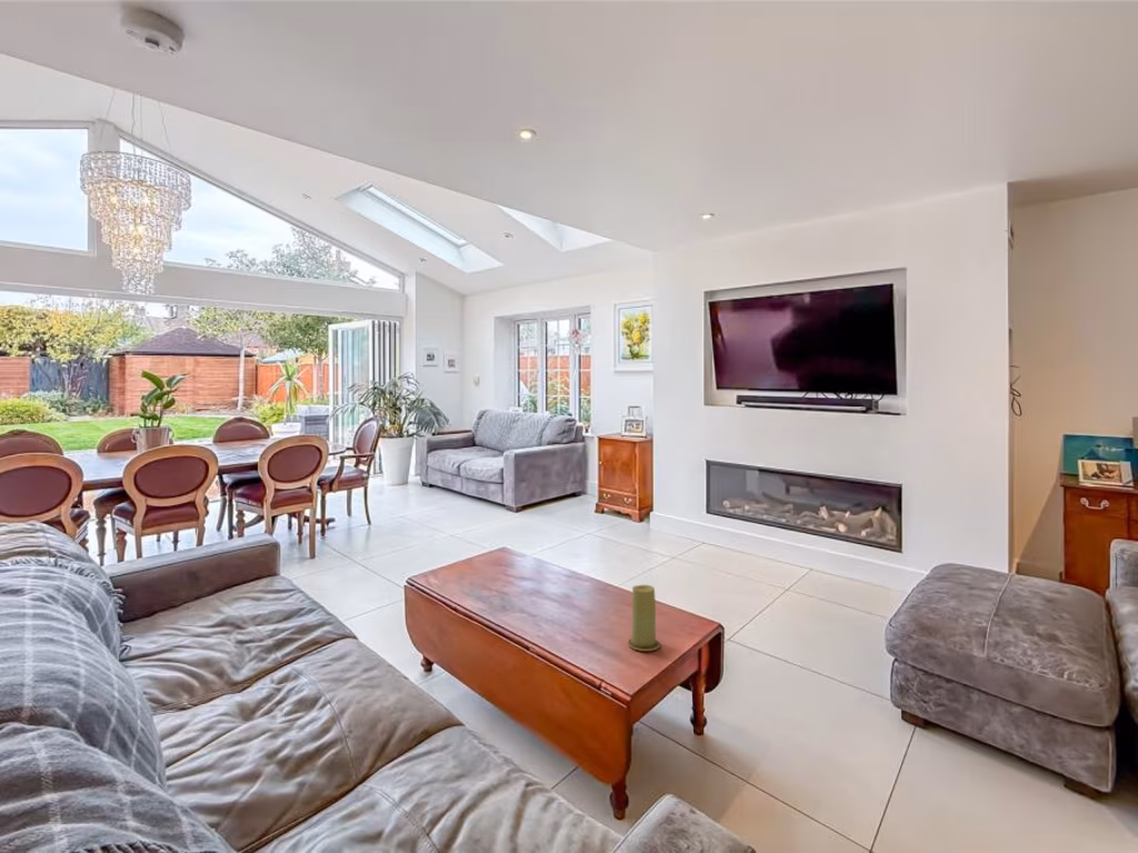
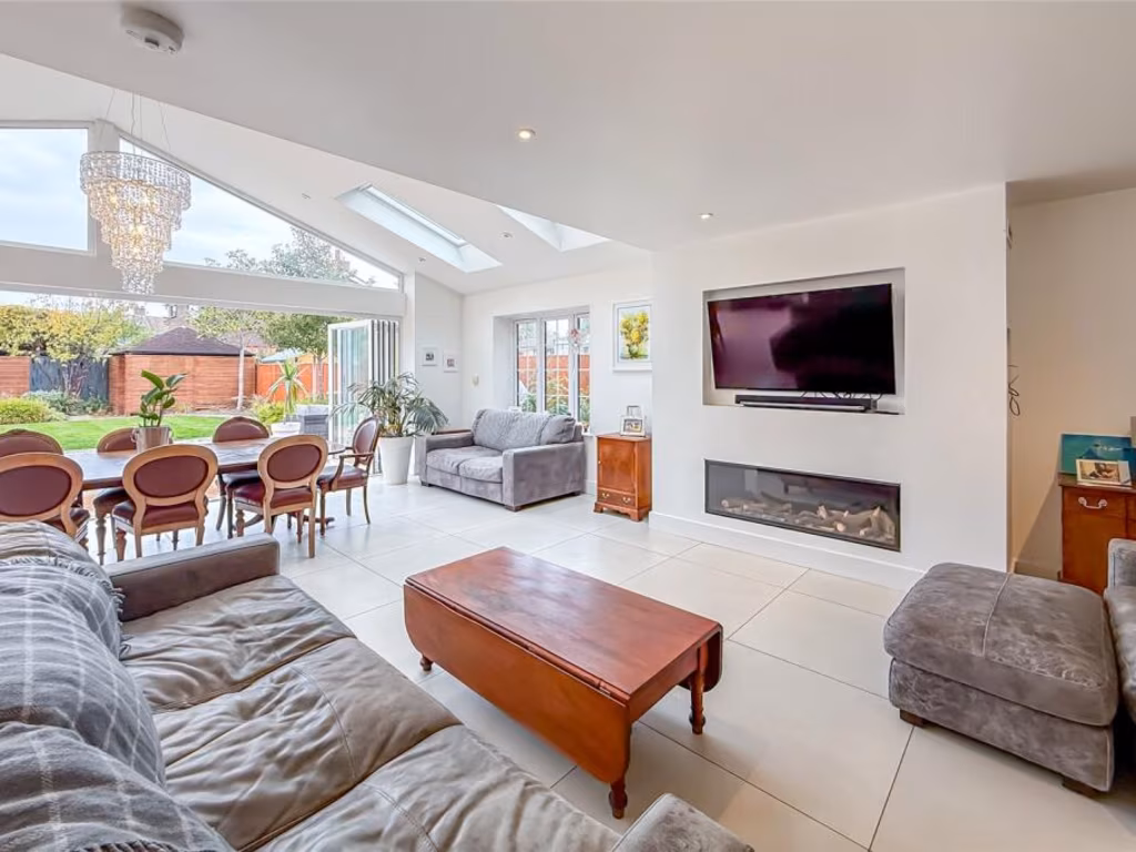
- candle [627,584,661,652]
